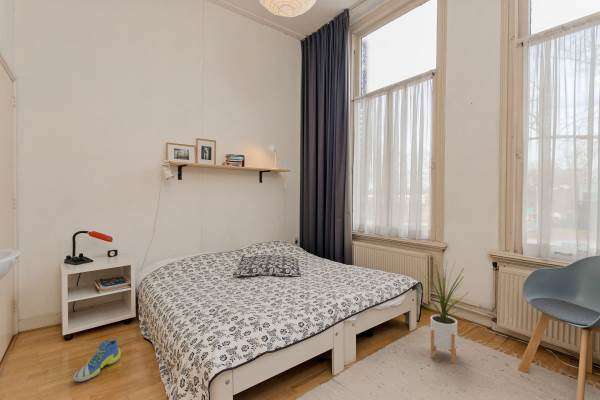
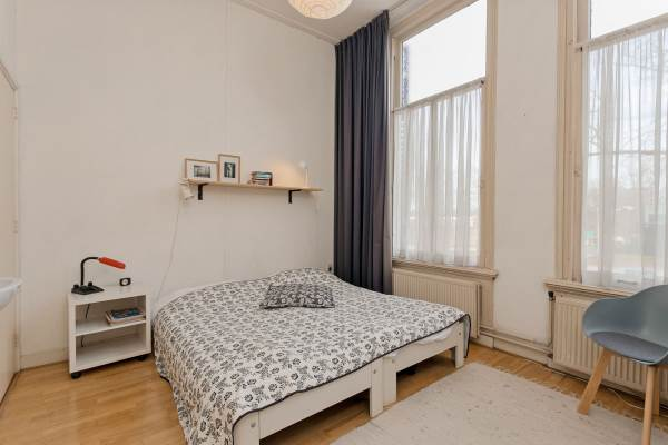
- house plant [416,257,473,364]
- sneaker [72,339,122,382]
